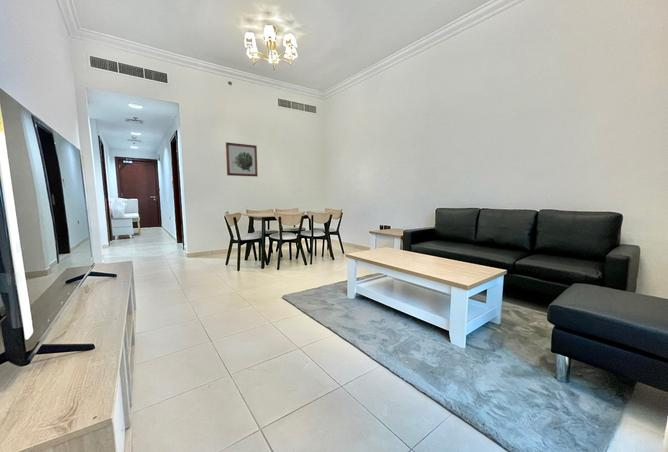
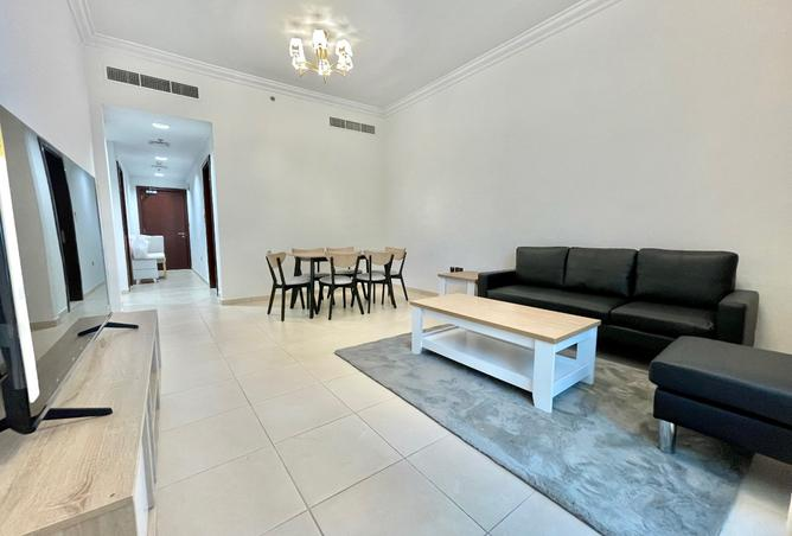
- wall art [225,141,259,178]
